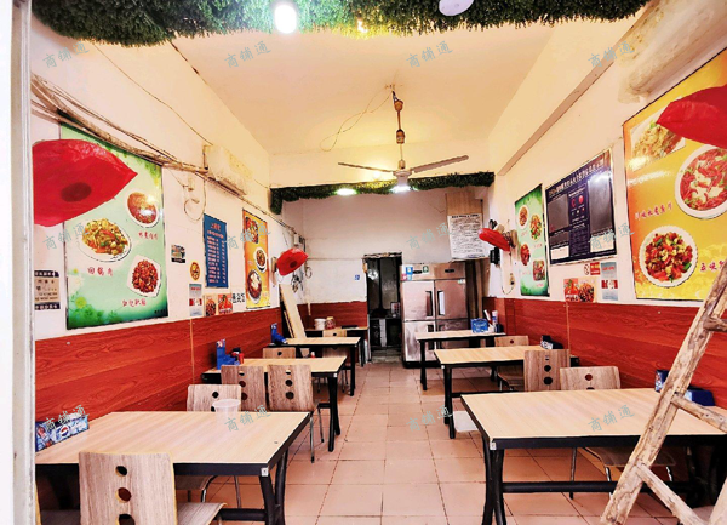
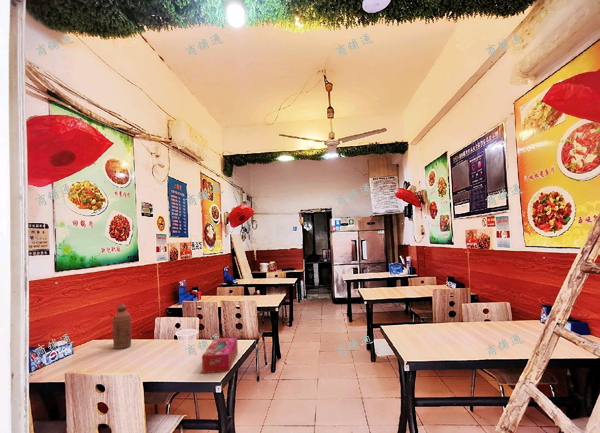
+ bottle [112,303,132,350]
+ tissue box [201,337,239,374]
